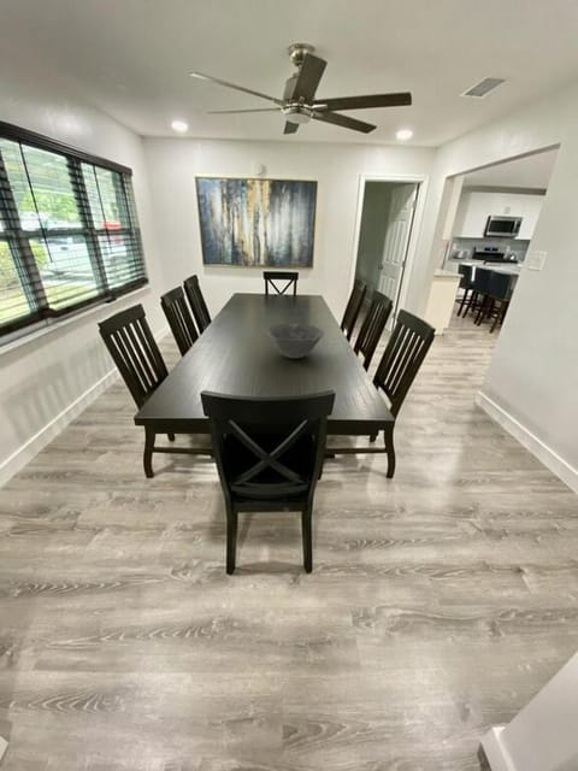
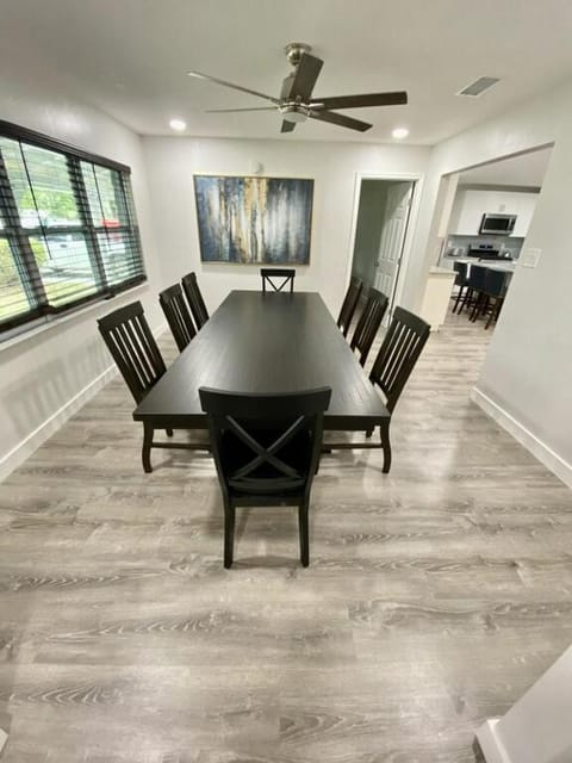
- bowl [266,323,325,359]
